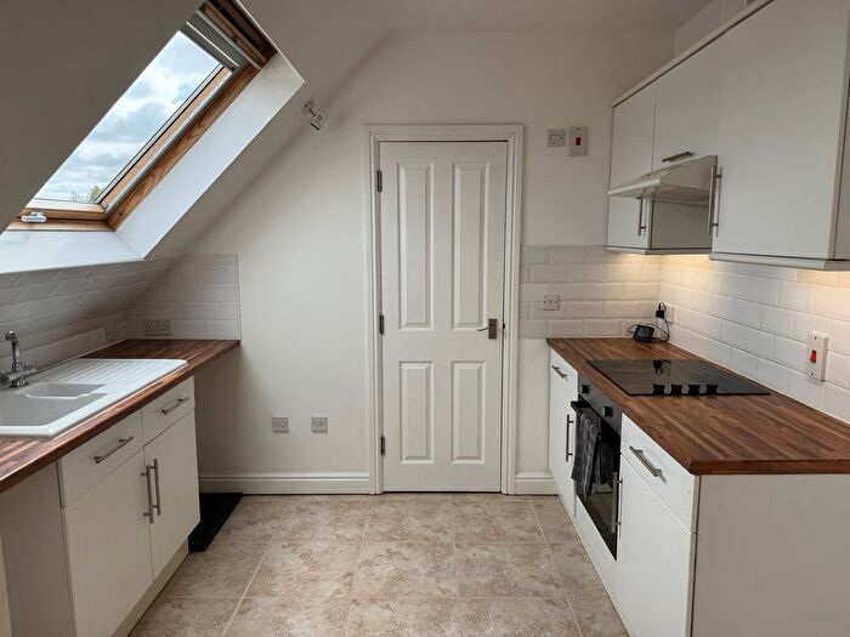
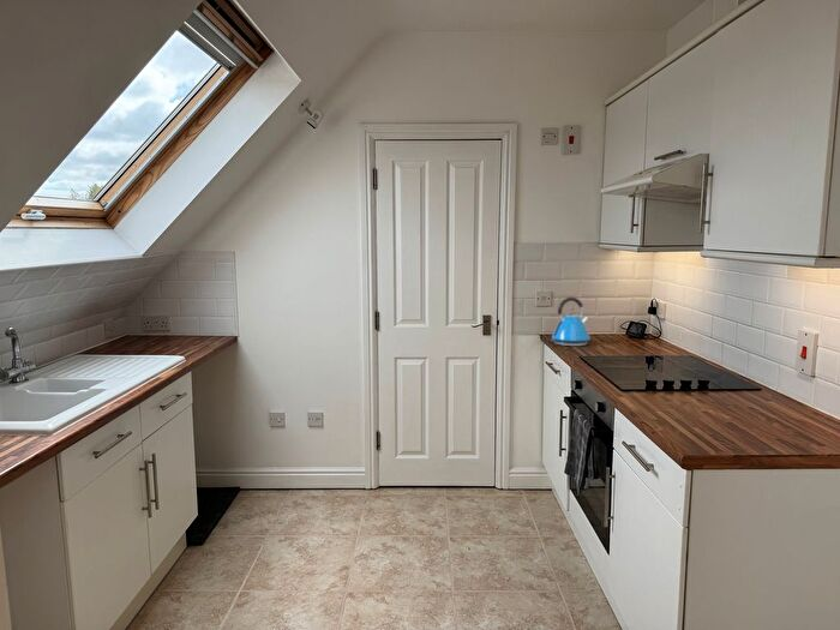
+ kettle [550,296,590,347]
